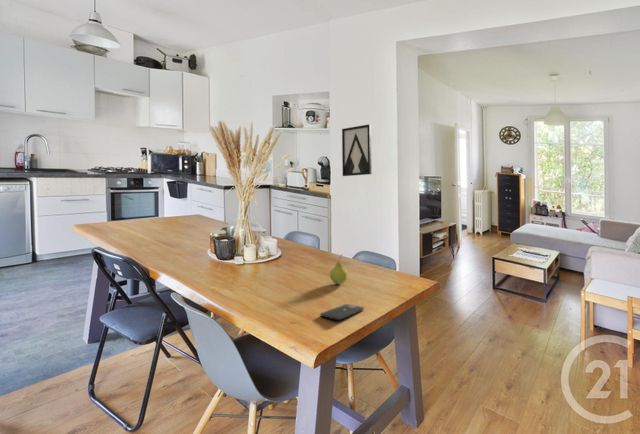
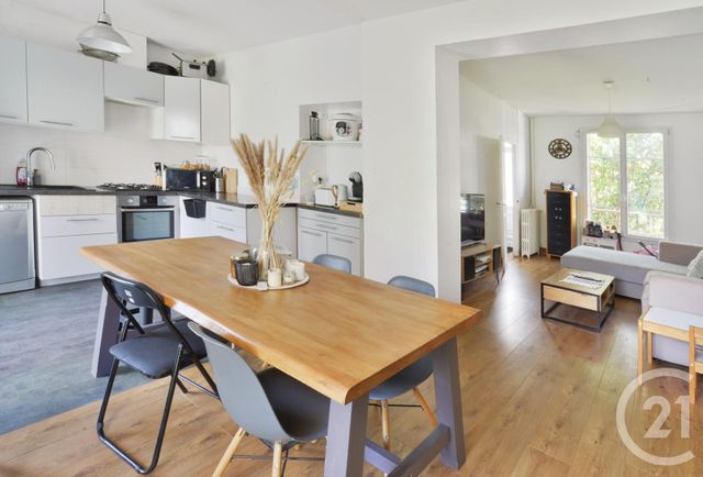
- smartphone [319,303,365,321]
- wall art [341,123,372,177]
- fruit [329,253,348,285]
